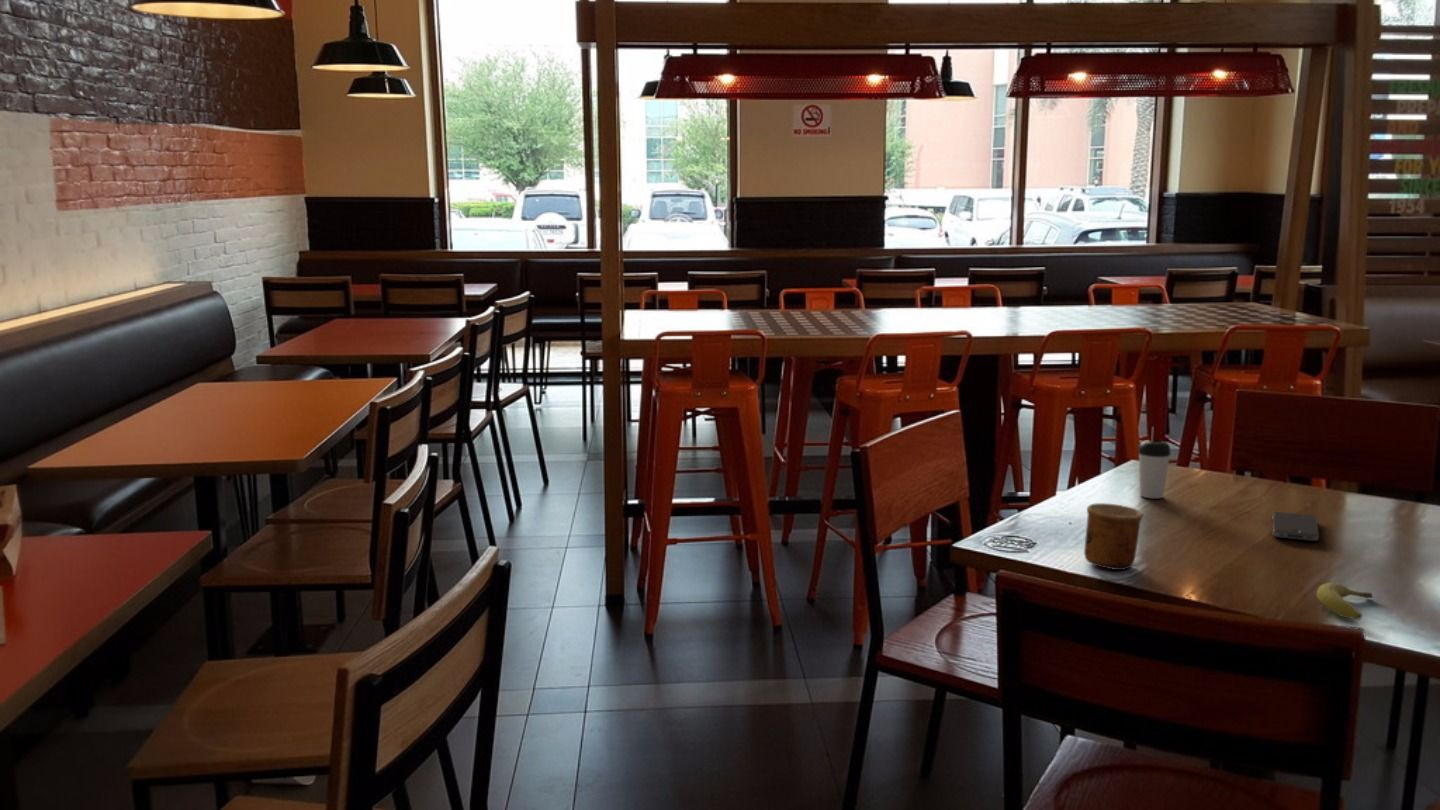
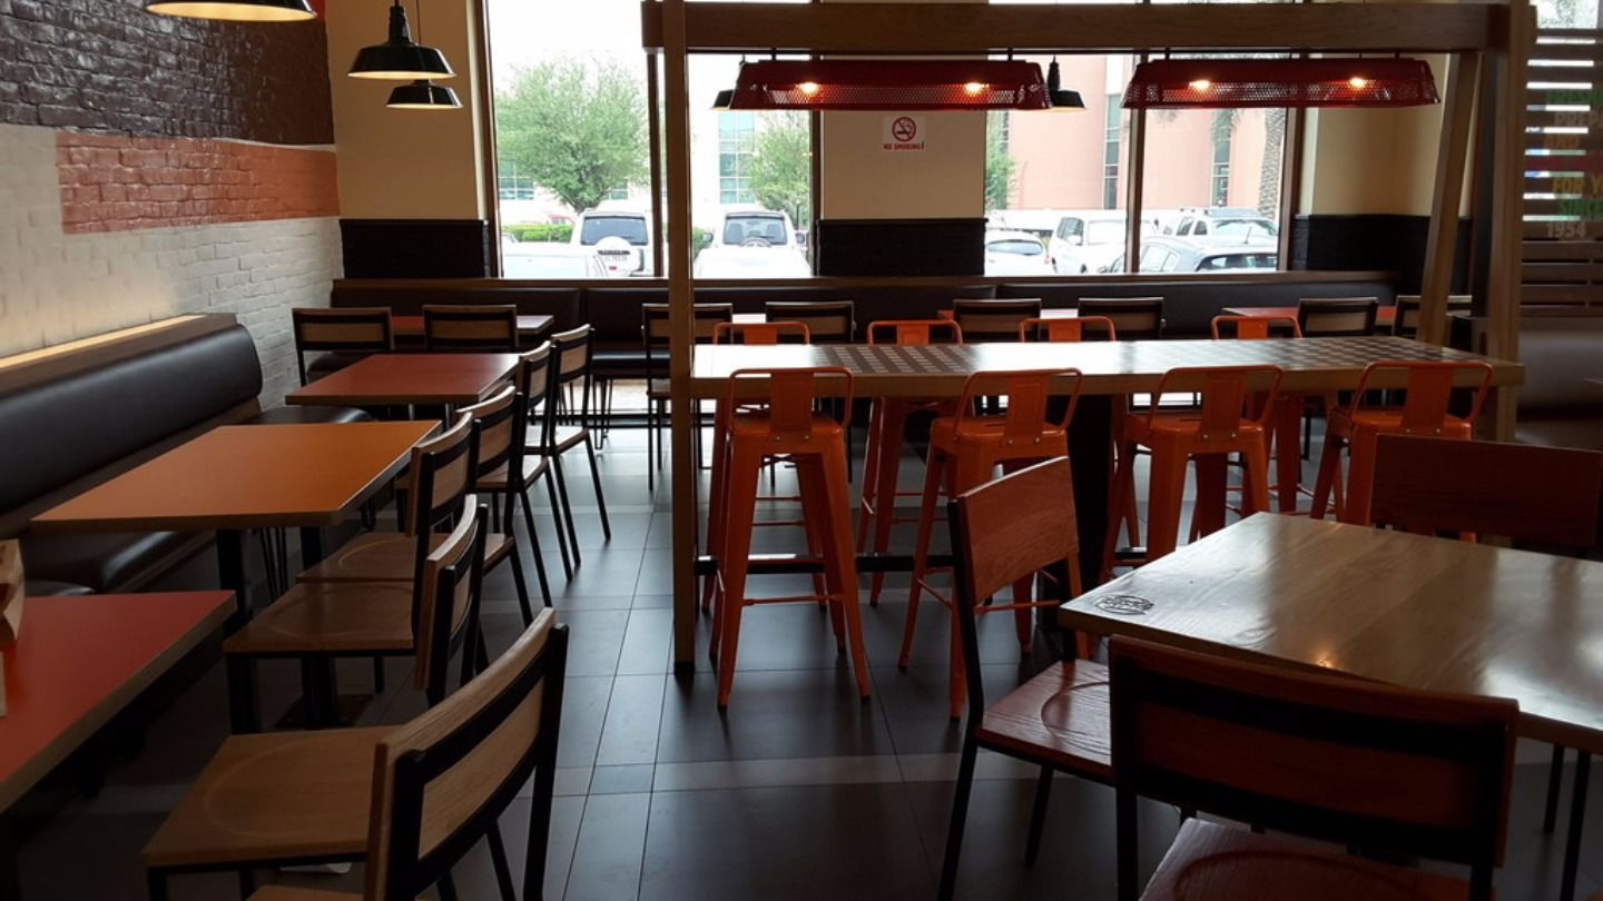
- beverage cup [1137,426,1172,499]
- cup [1083,502,1144,571]
- fruit [1316,582,1374,620]
- smartphone [1272,511,1320,542]
